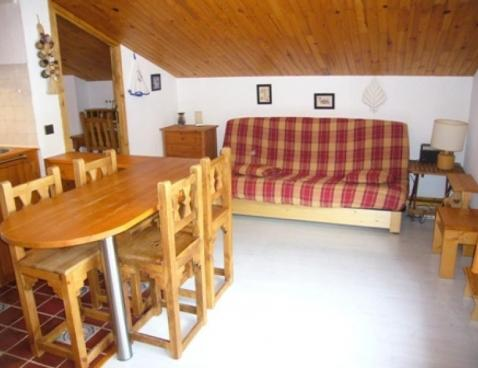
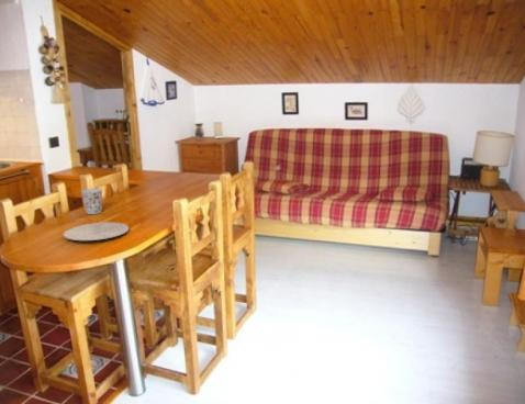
+ cup [80,188,103,215]
+ plate [63,222,130,242]
